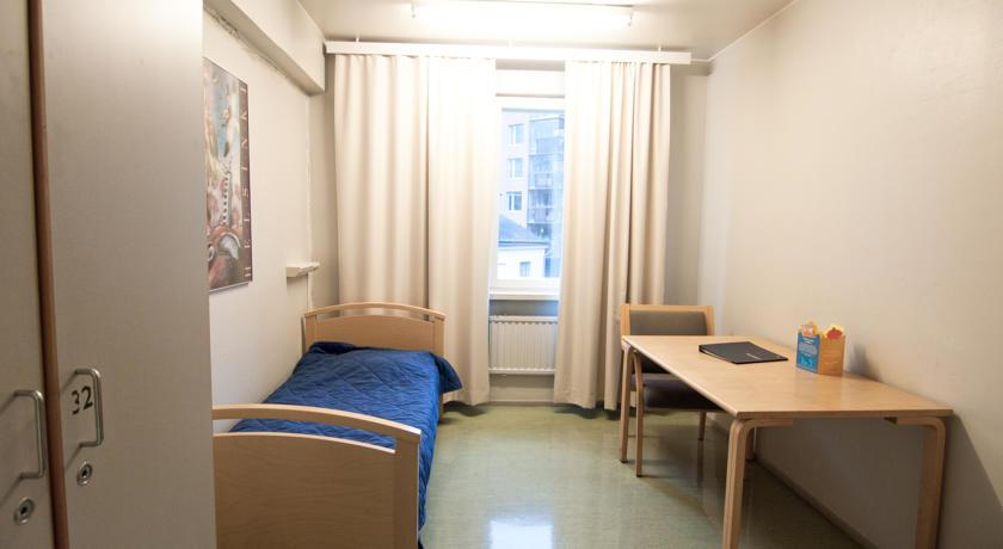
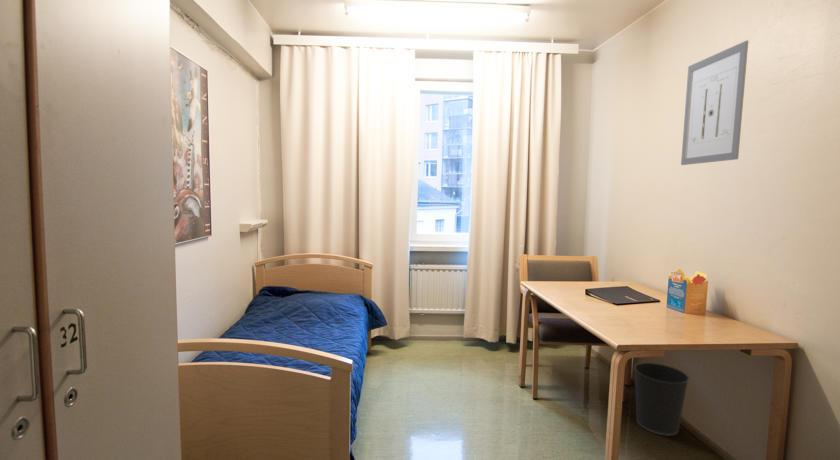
+ wall art [680,40,749,166]
+ wastebasket [633,361,691,437]
